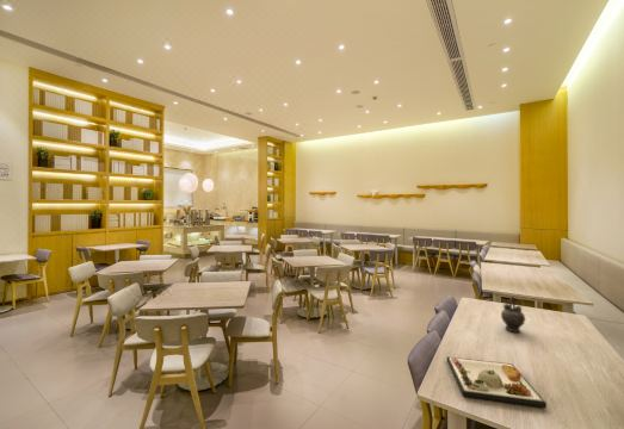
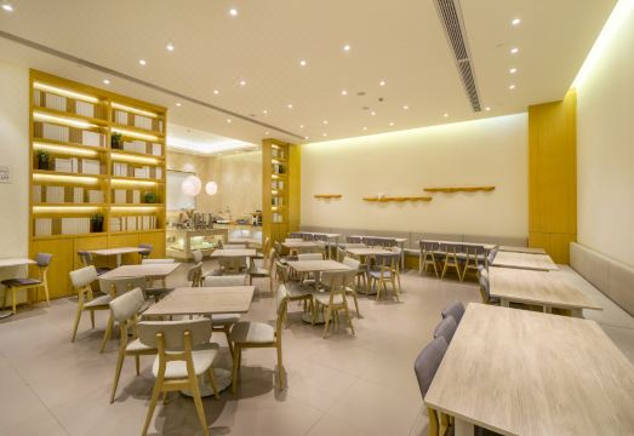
- teapot [500,294,527,334]
- dinner plate [446,356,548,409]
